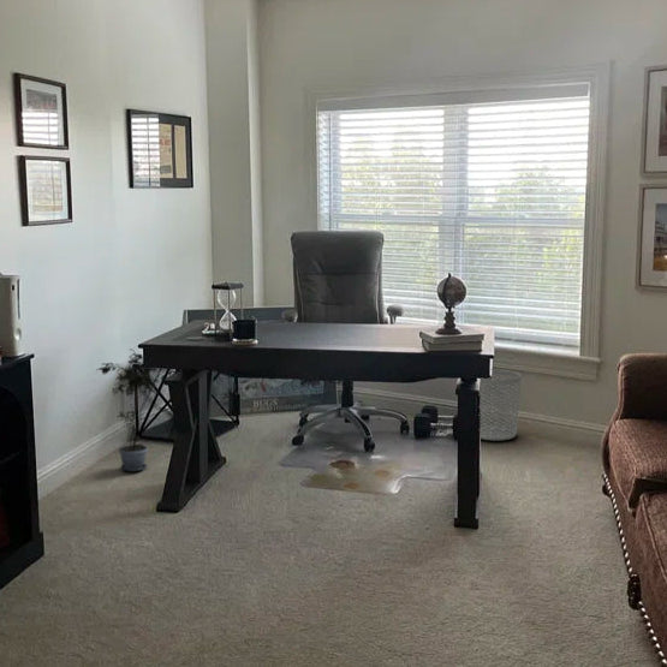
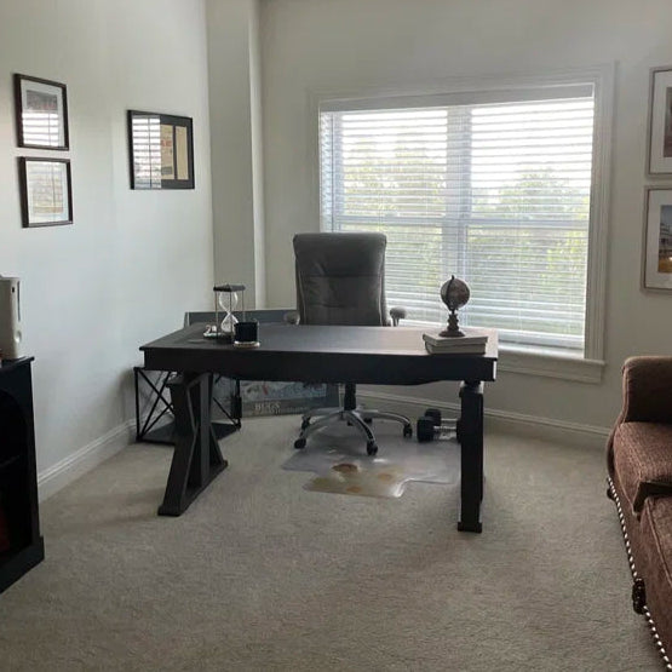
- waste bin [480,369,522,441]
- potted plant [96,347,175,472]
